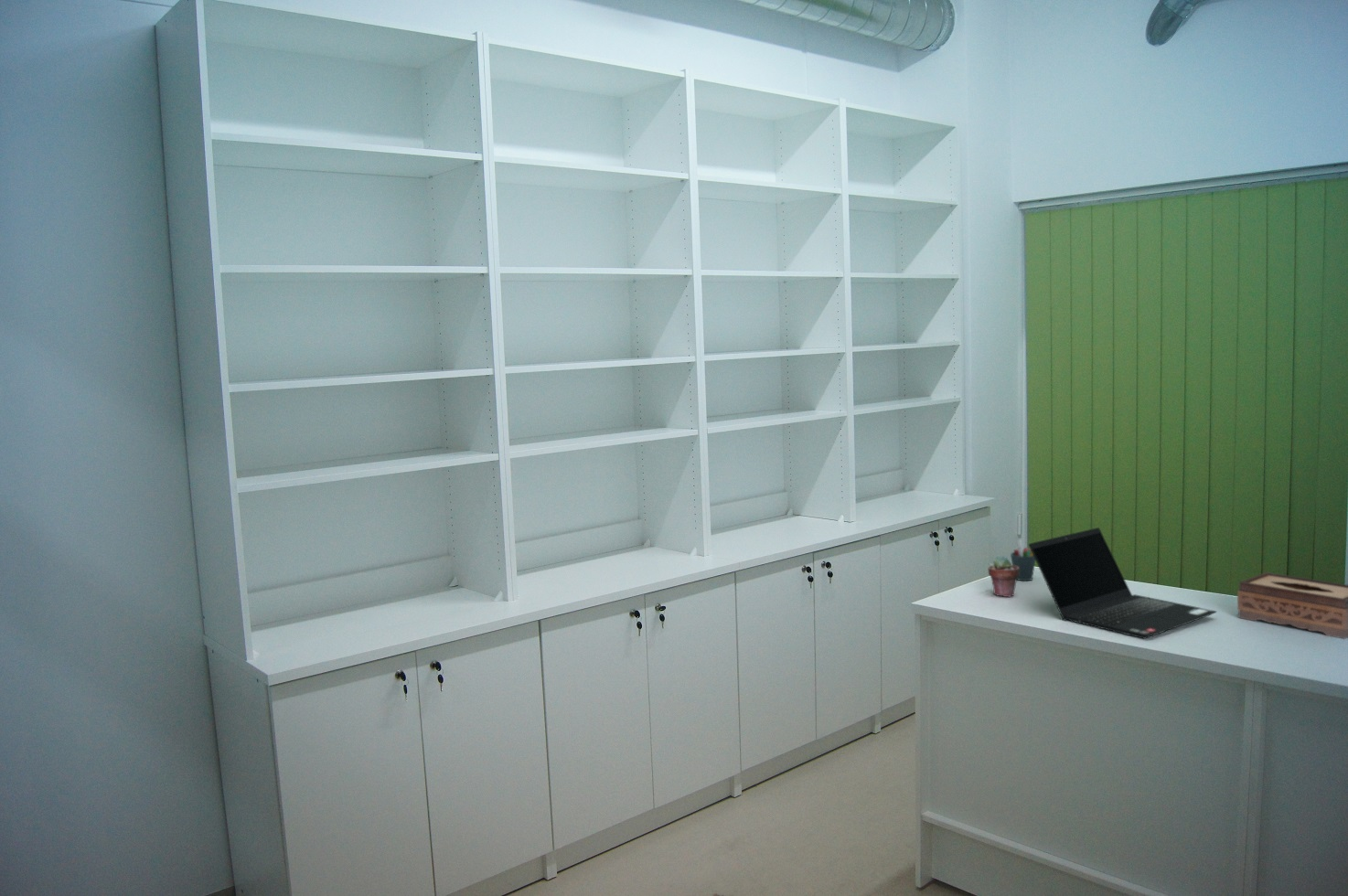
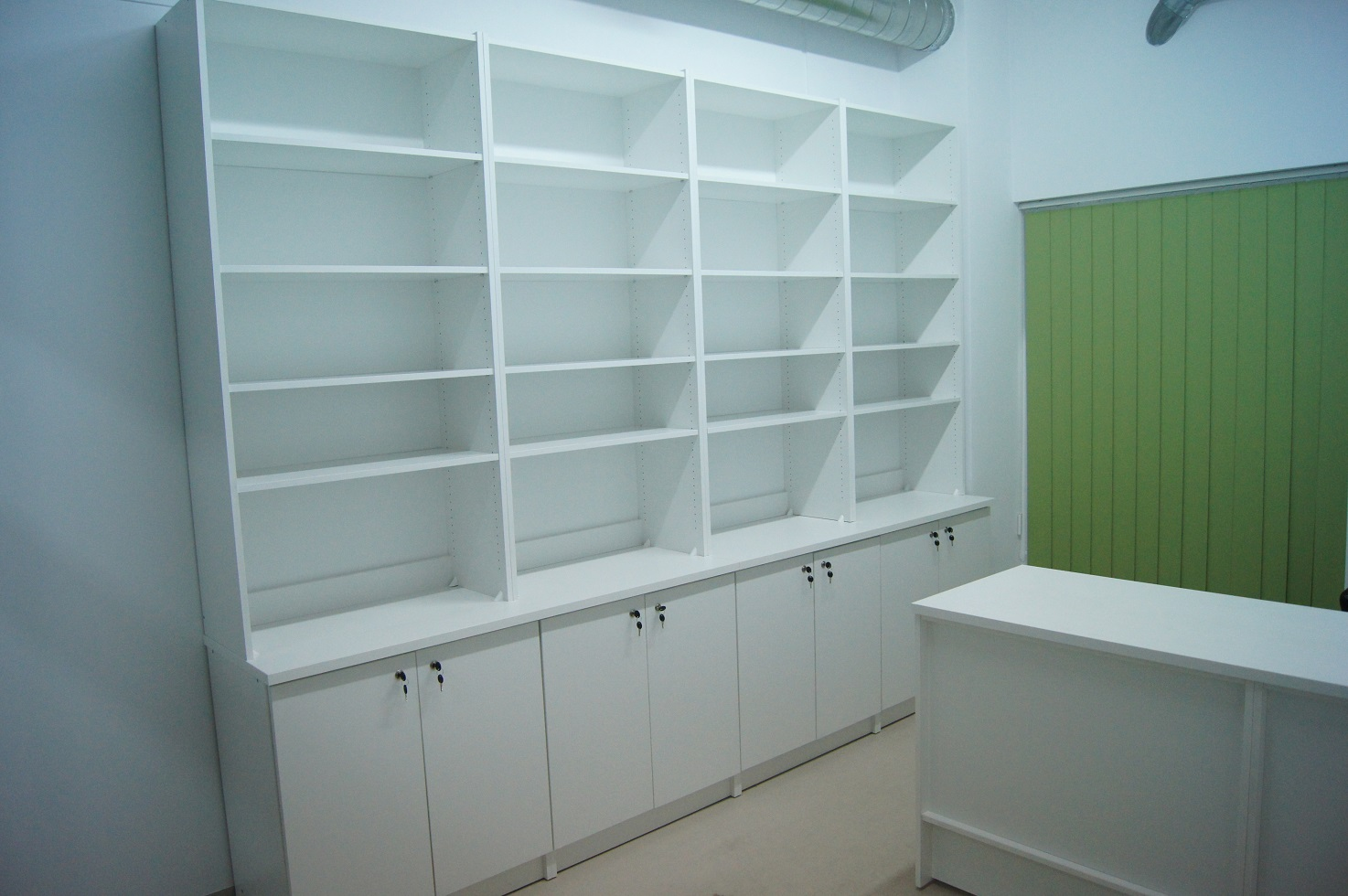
- laptop computer [1028,527,1217,640]
- tissue box [1236,571,1348,640]
- pen holder [1010,538,1036,581]
- potted succulent [987,555,1020,598]
